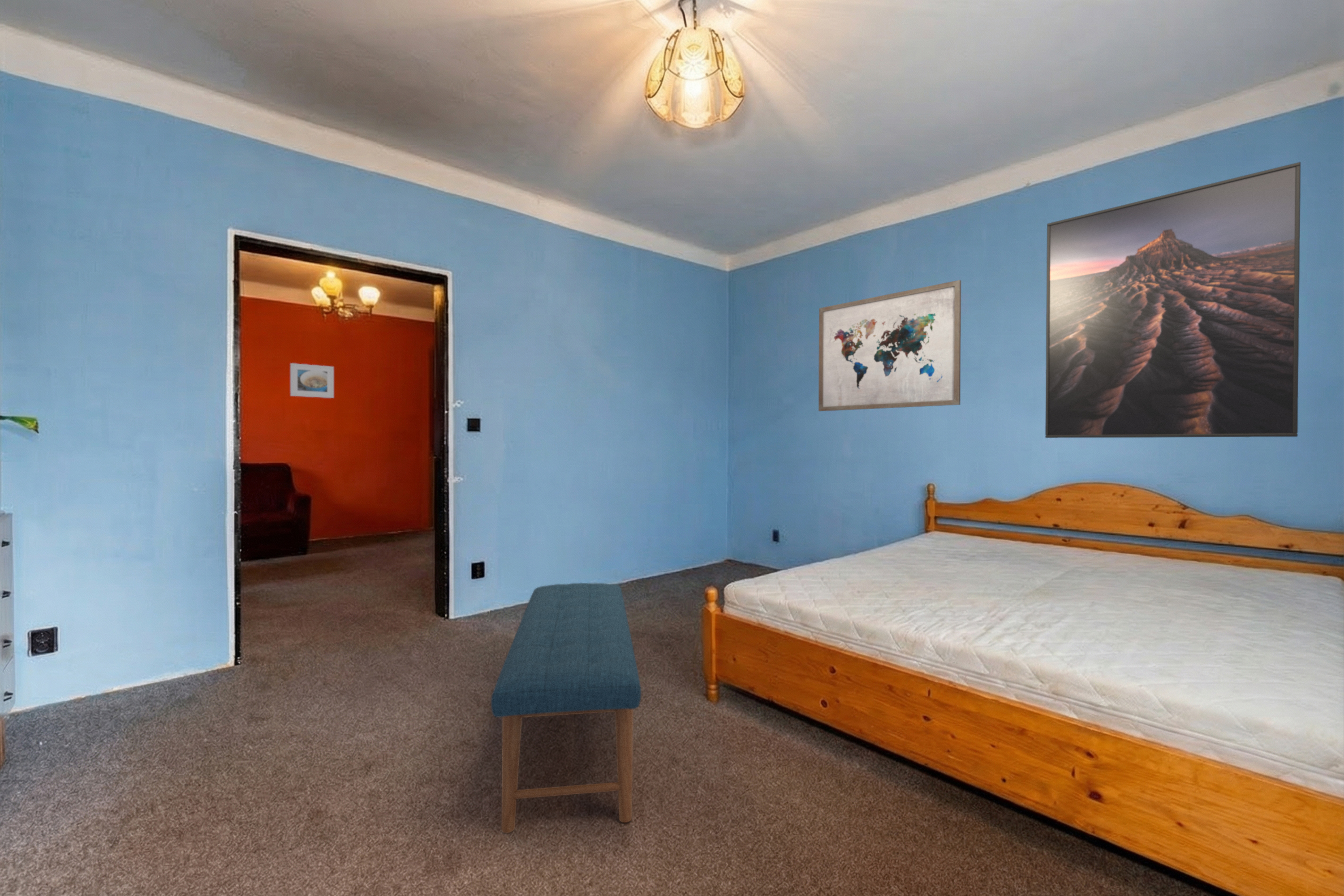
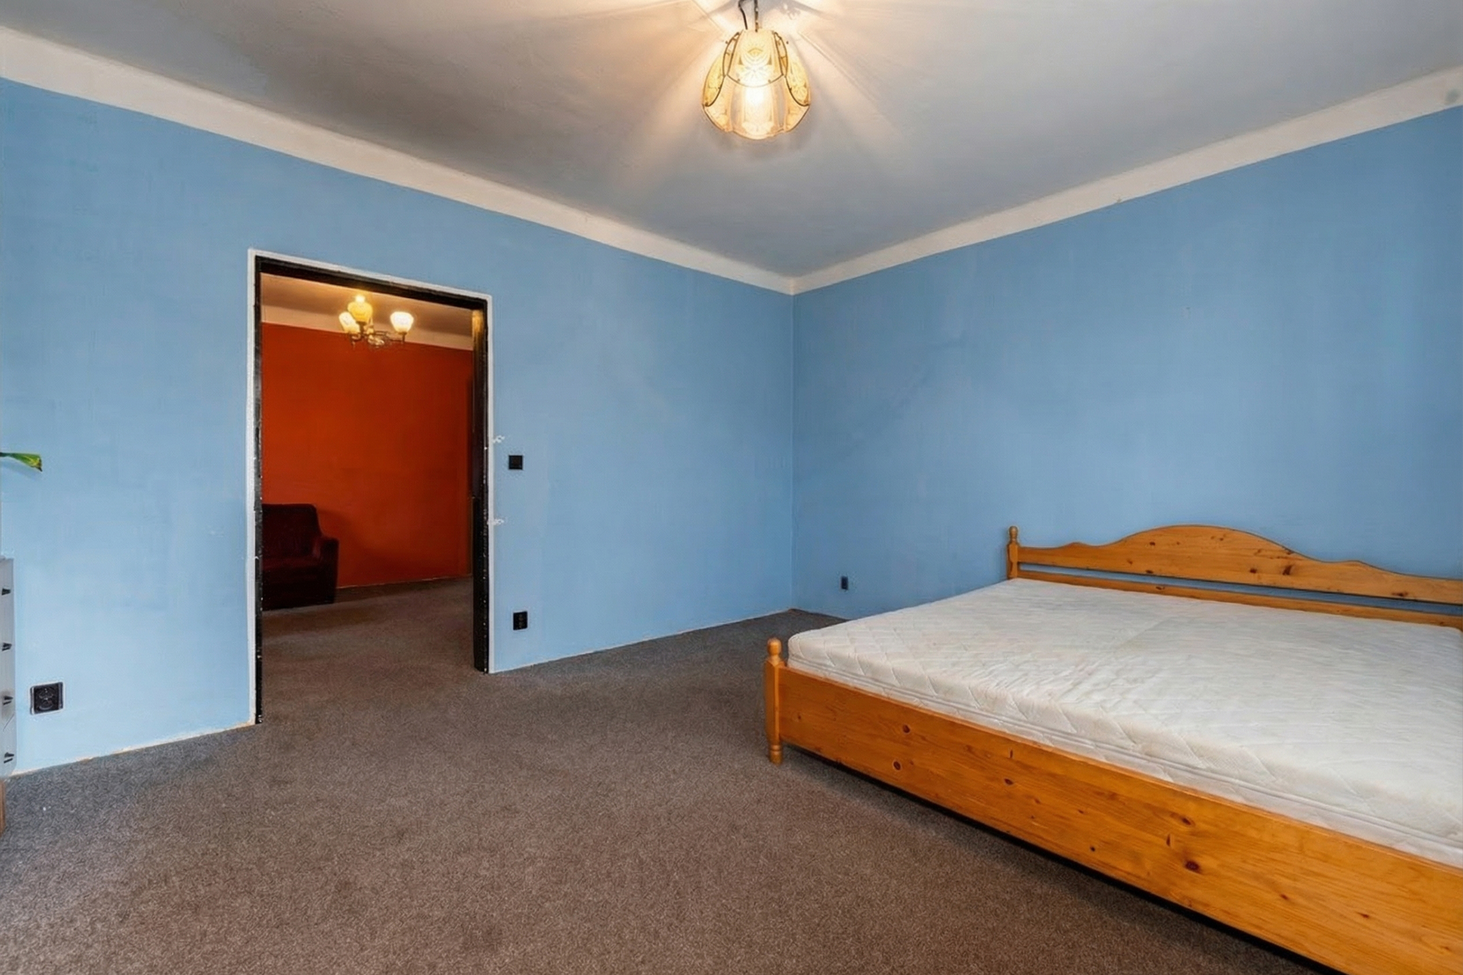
- wall art [818,280,961,412]
- bench [491,582,642,834]
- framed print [290,363,334,399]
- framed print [1045,161,1301,439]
